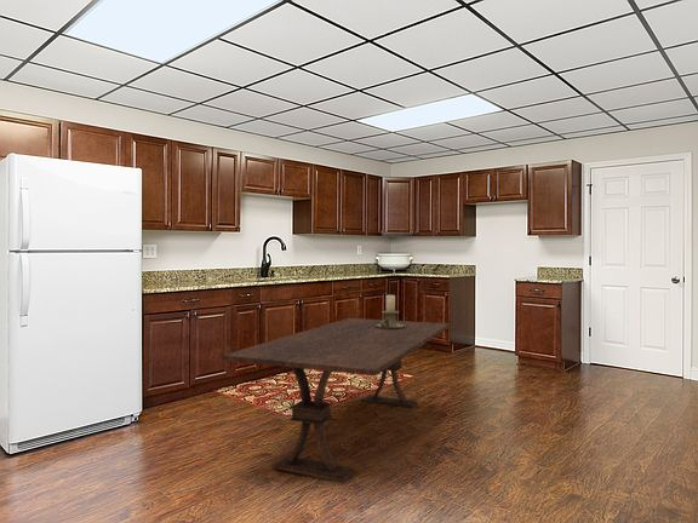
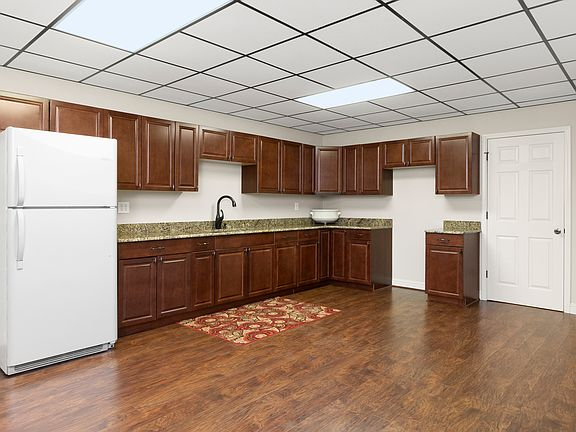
- dining table [221,317,451,484]
- candle holder [376,294,406,329]
